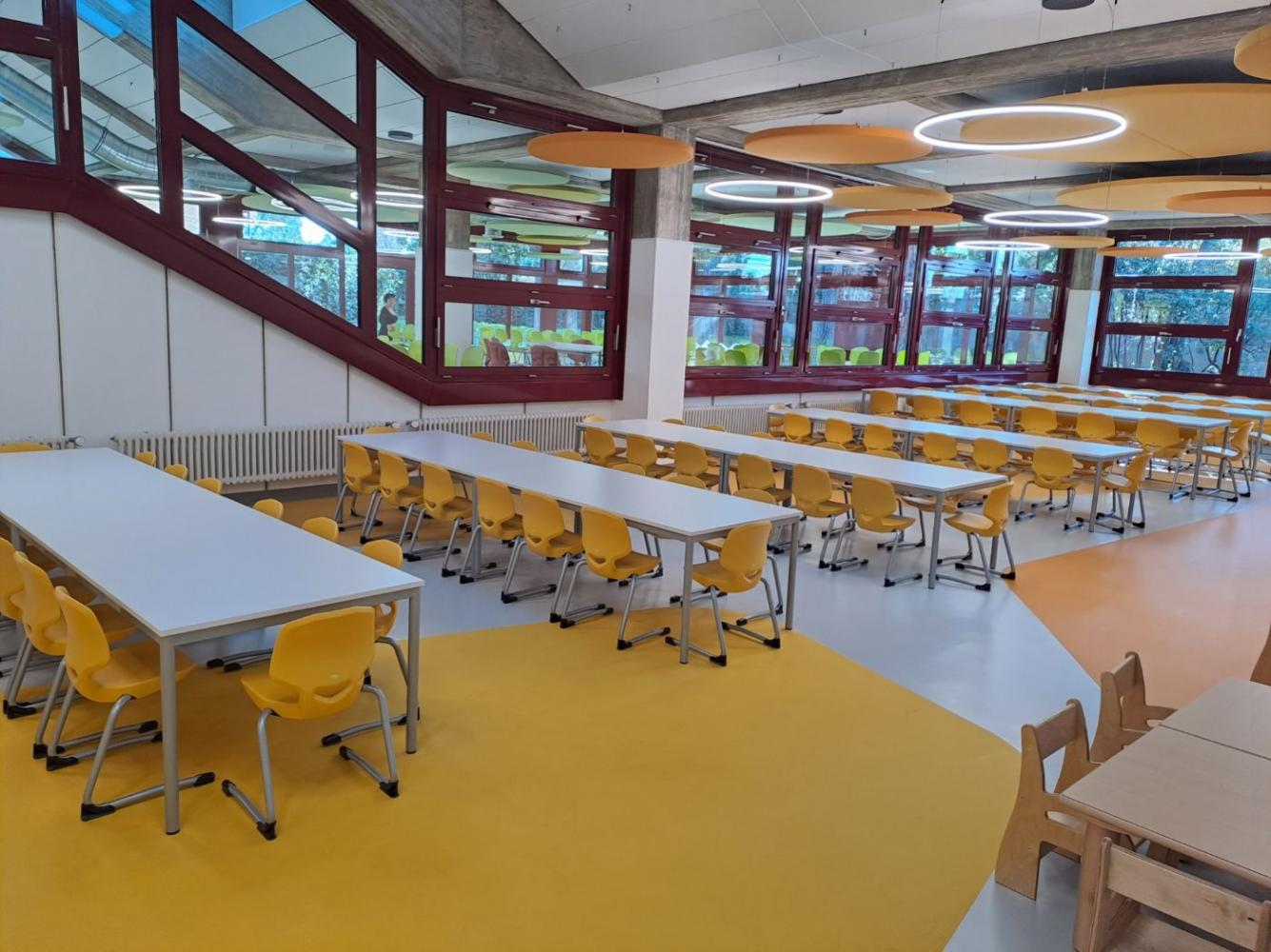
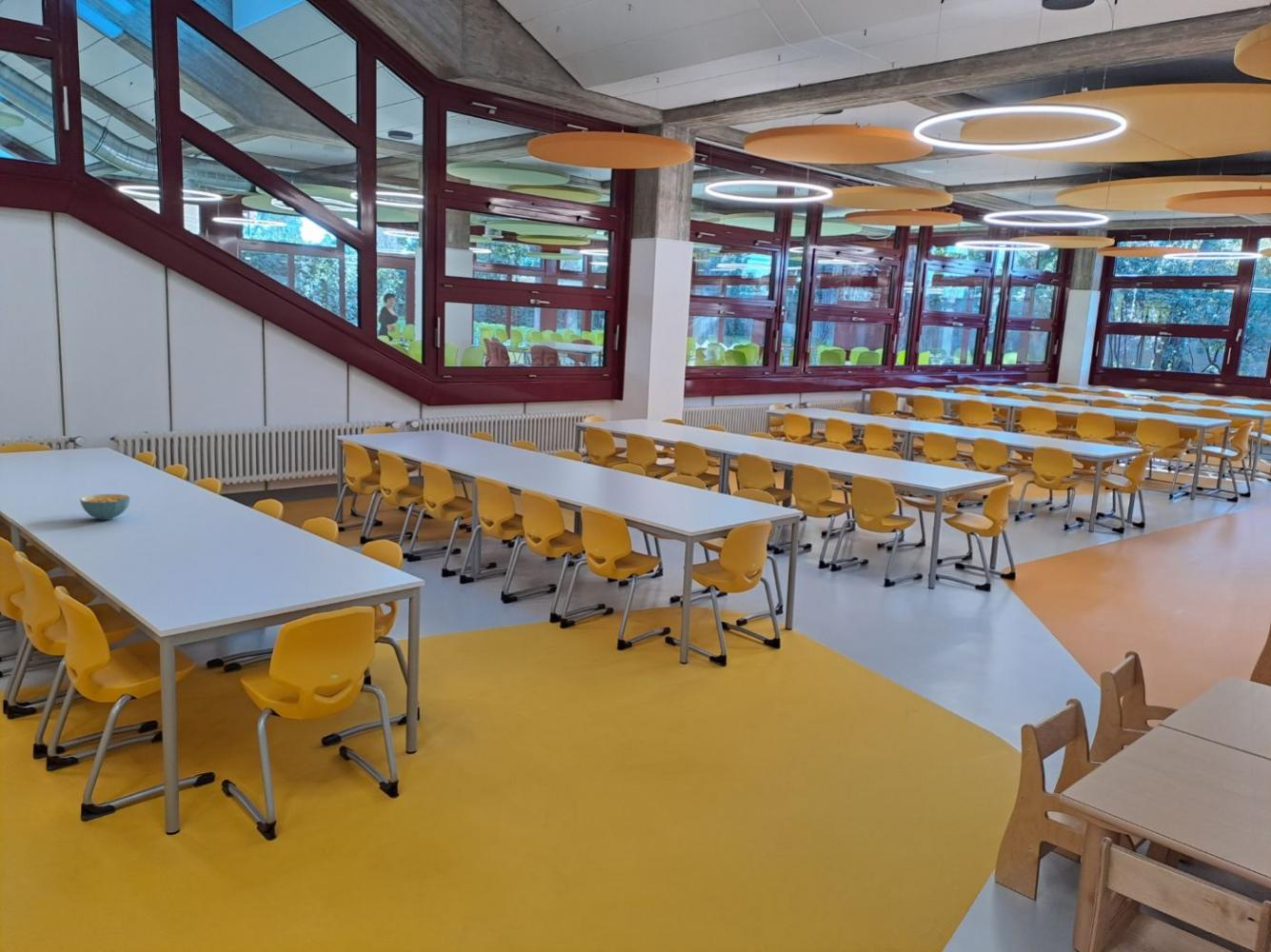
+ cereal bowl [79,493,131,521]
